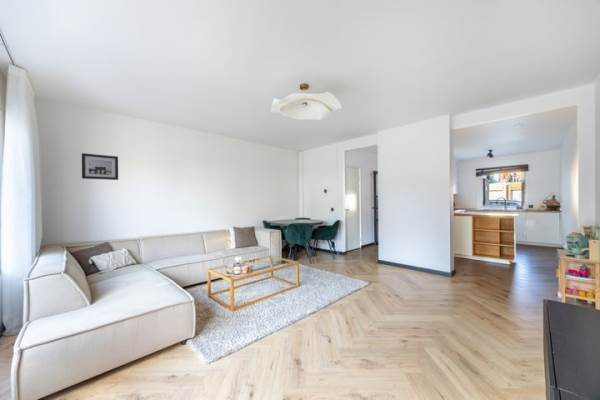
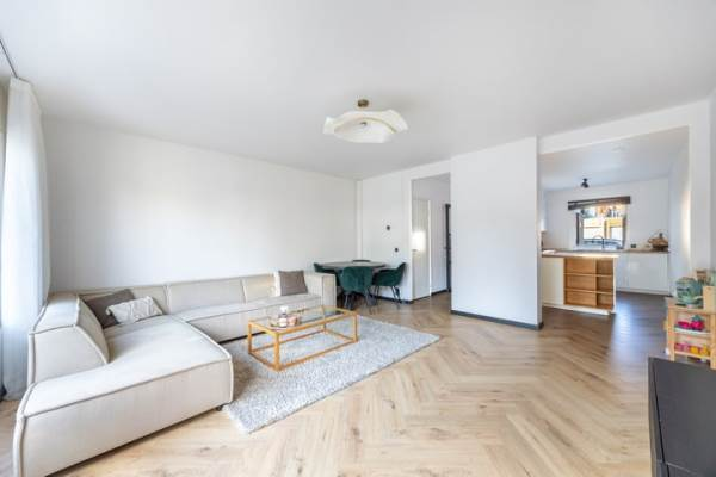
- wall art [81,152,119,181]
